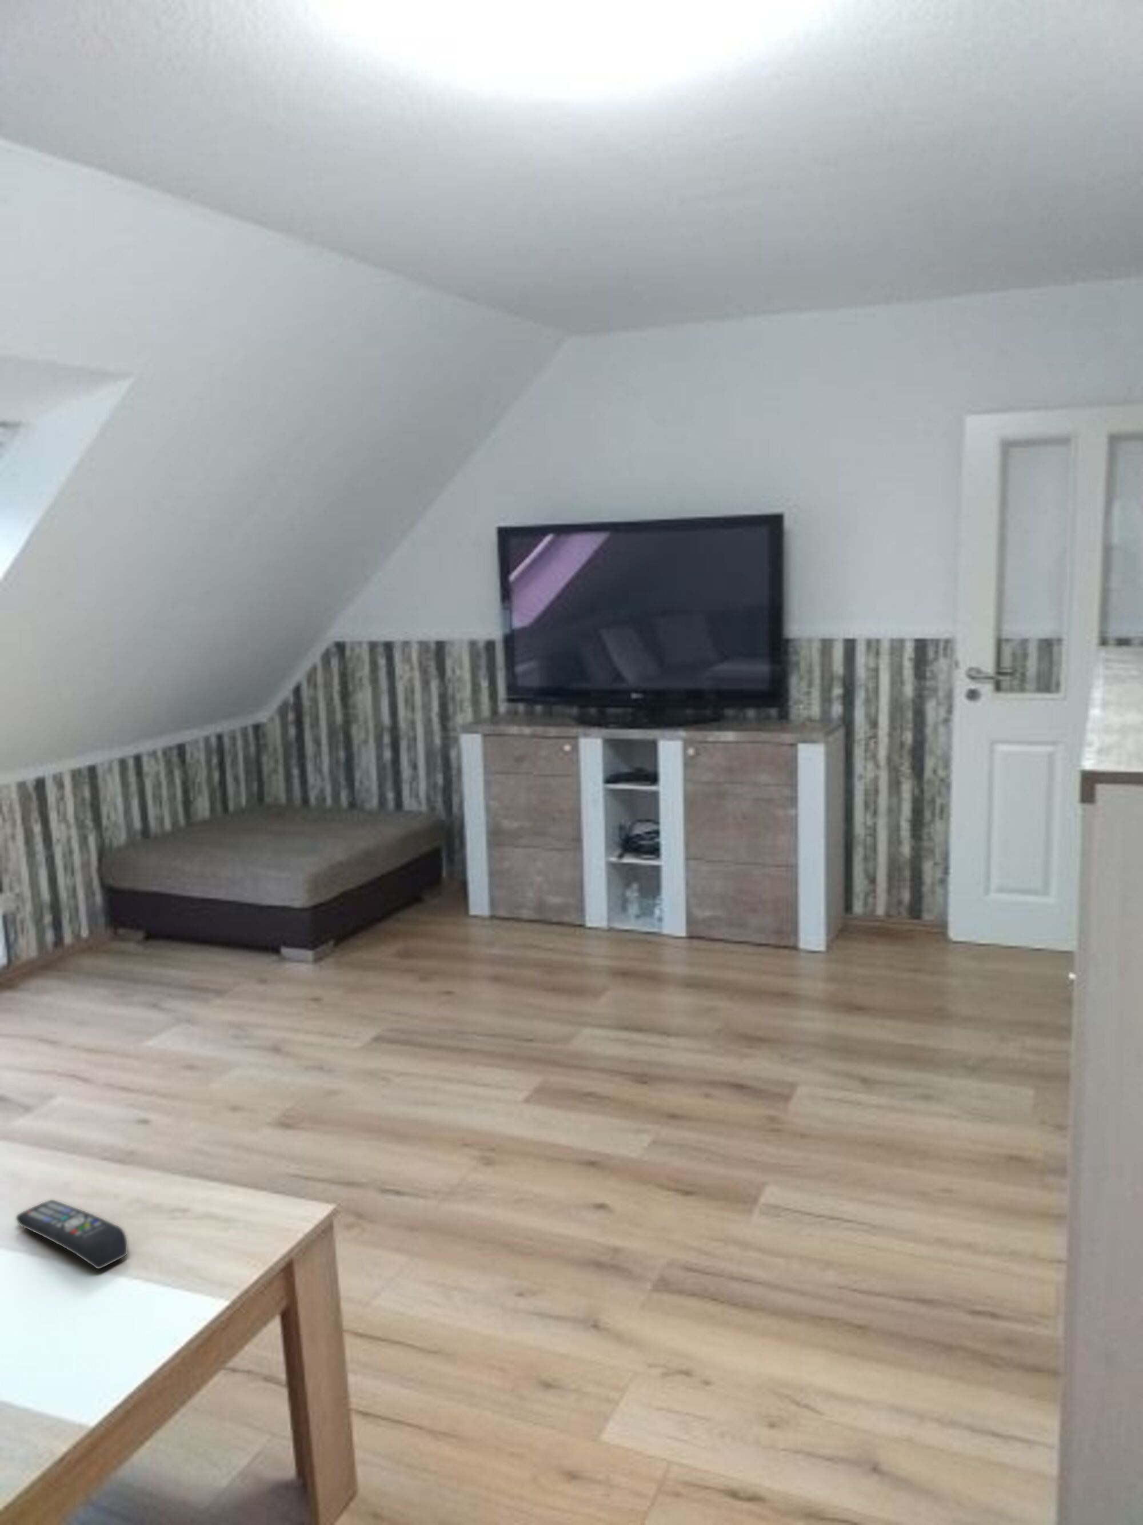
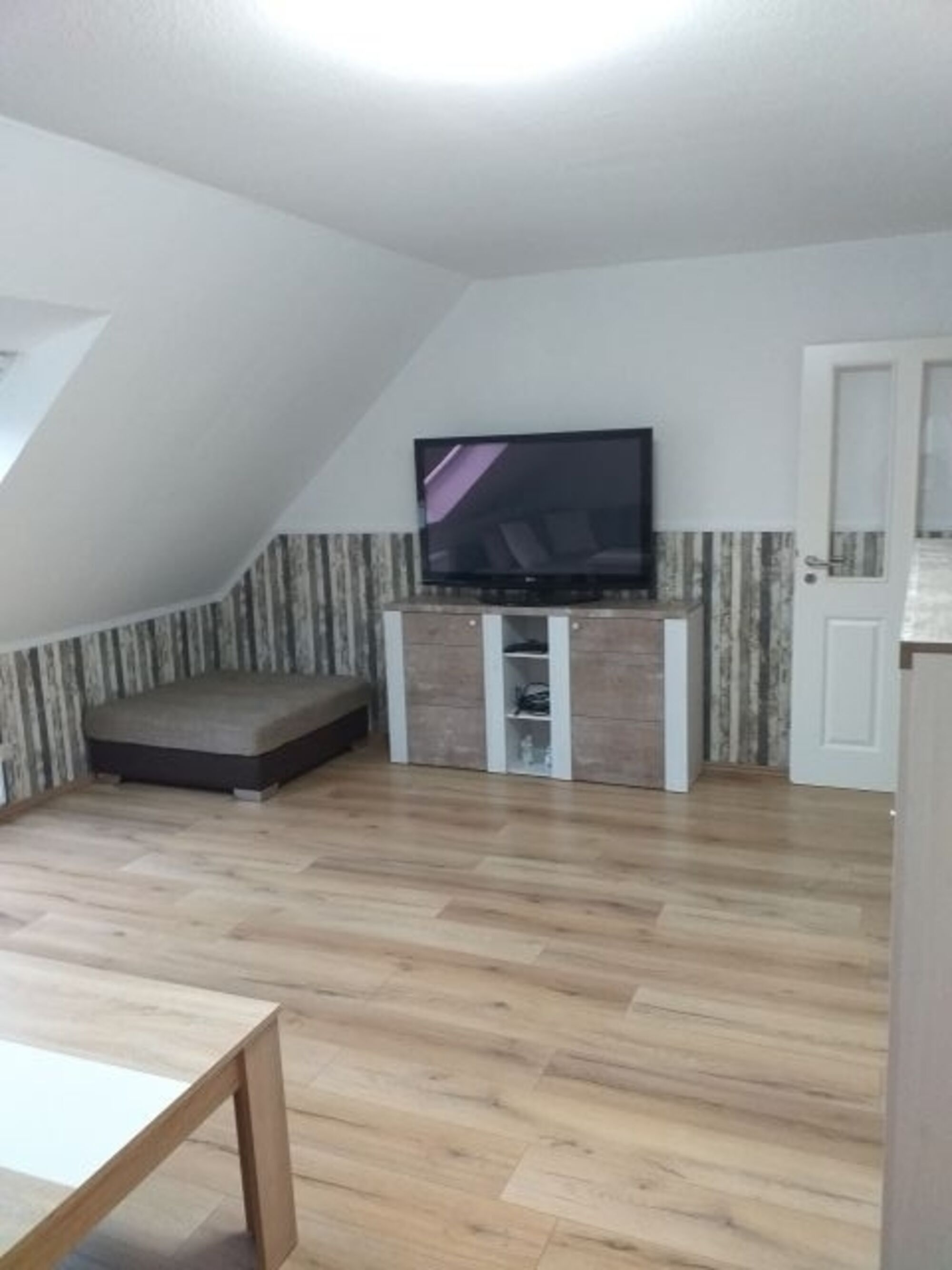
- remote control [16,1200,128,1270]
